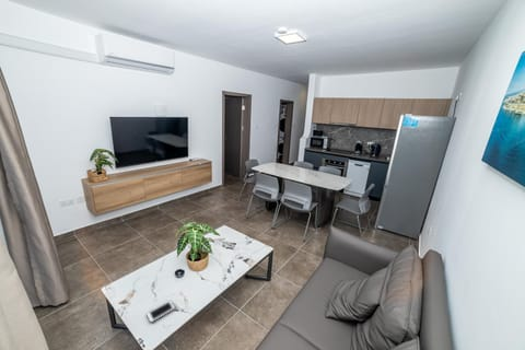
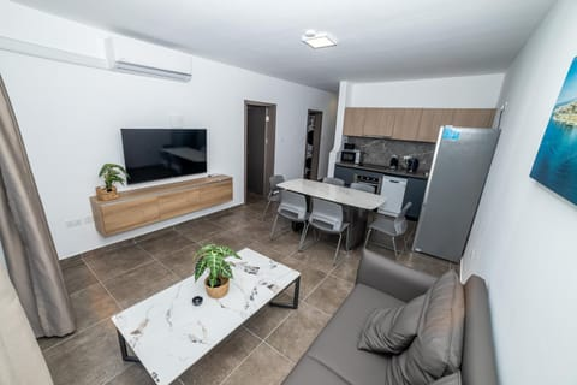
- cell phone [145,300,176,324]
